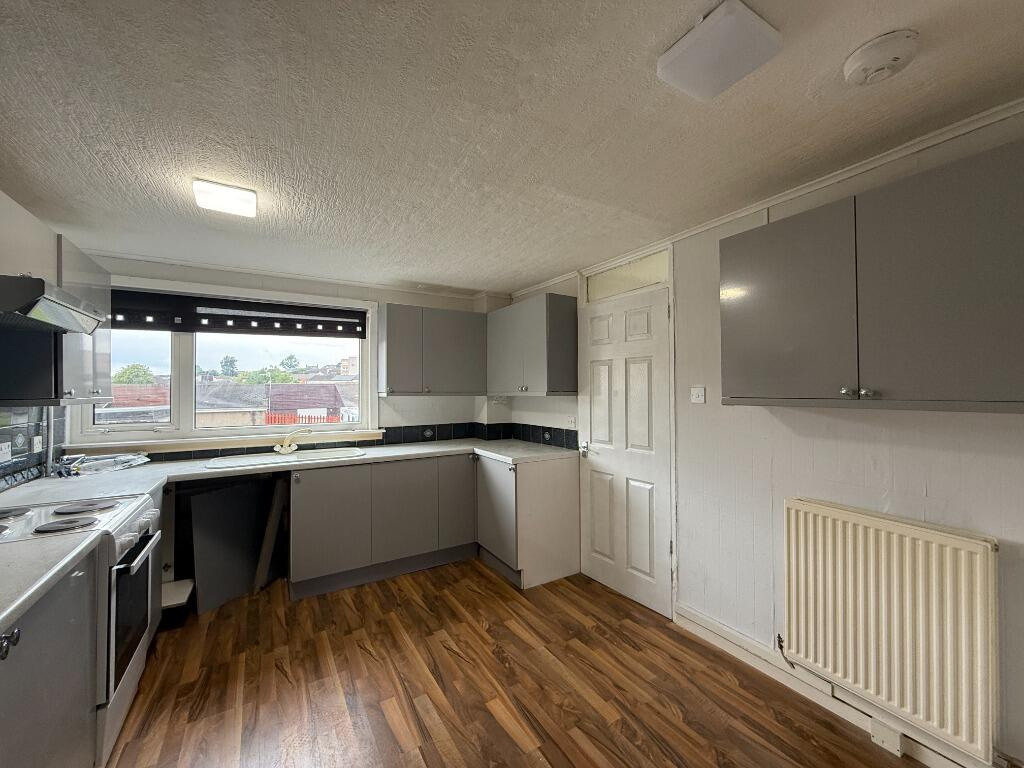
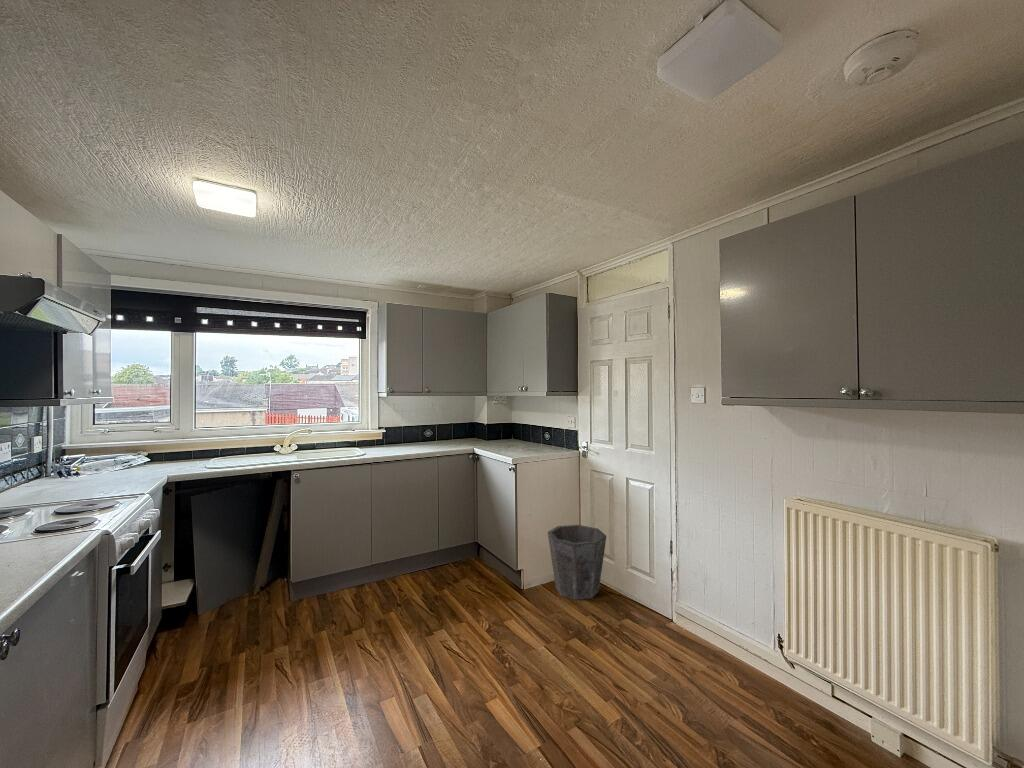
+ waste bin [547,524,607,601]
